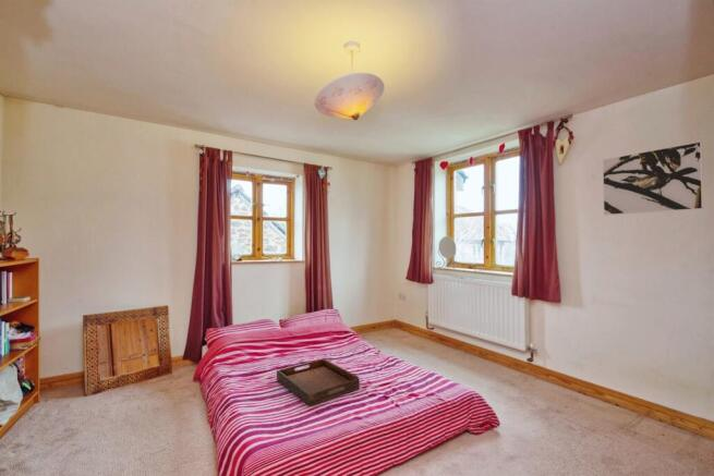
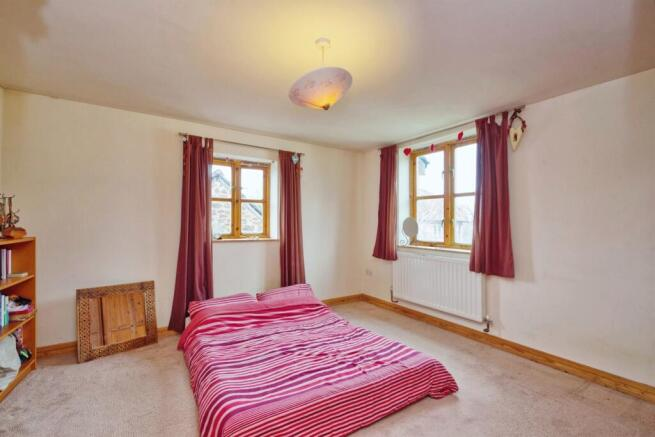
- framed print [602,141,704,217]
- serving tray [276,357,361,407]
